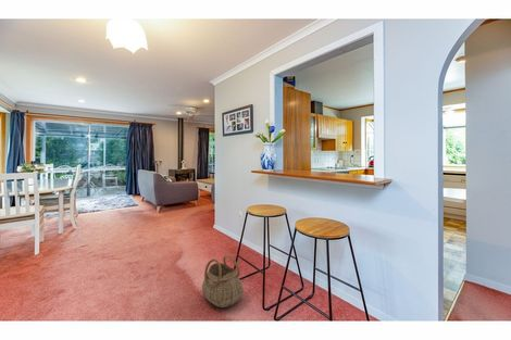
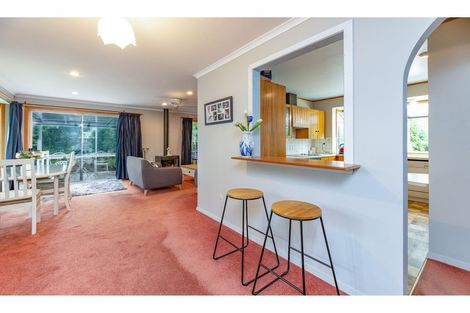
- basket [201,253,245,308]
